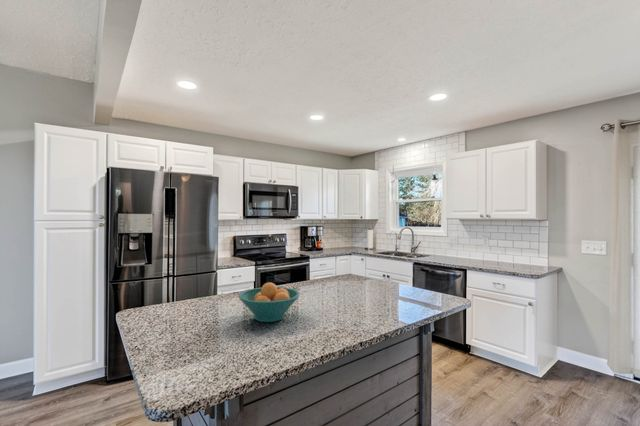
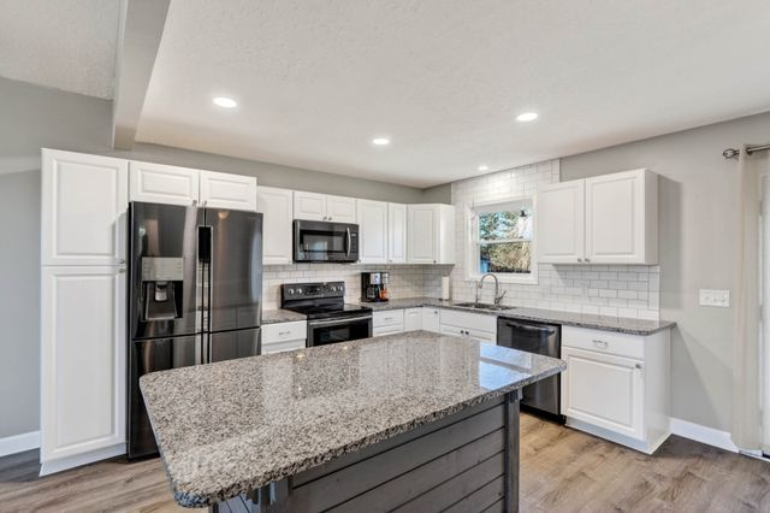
- fruit bowl [237,282,301,323]
